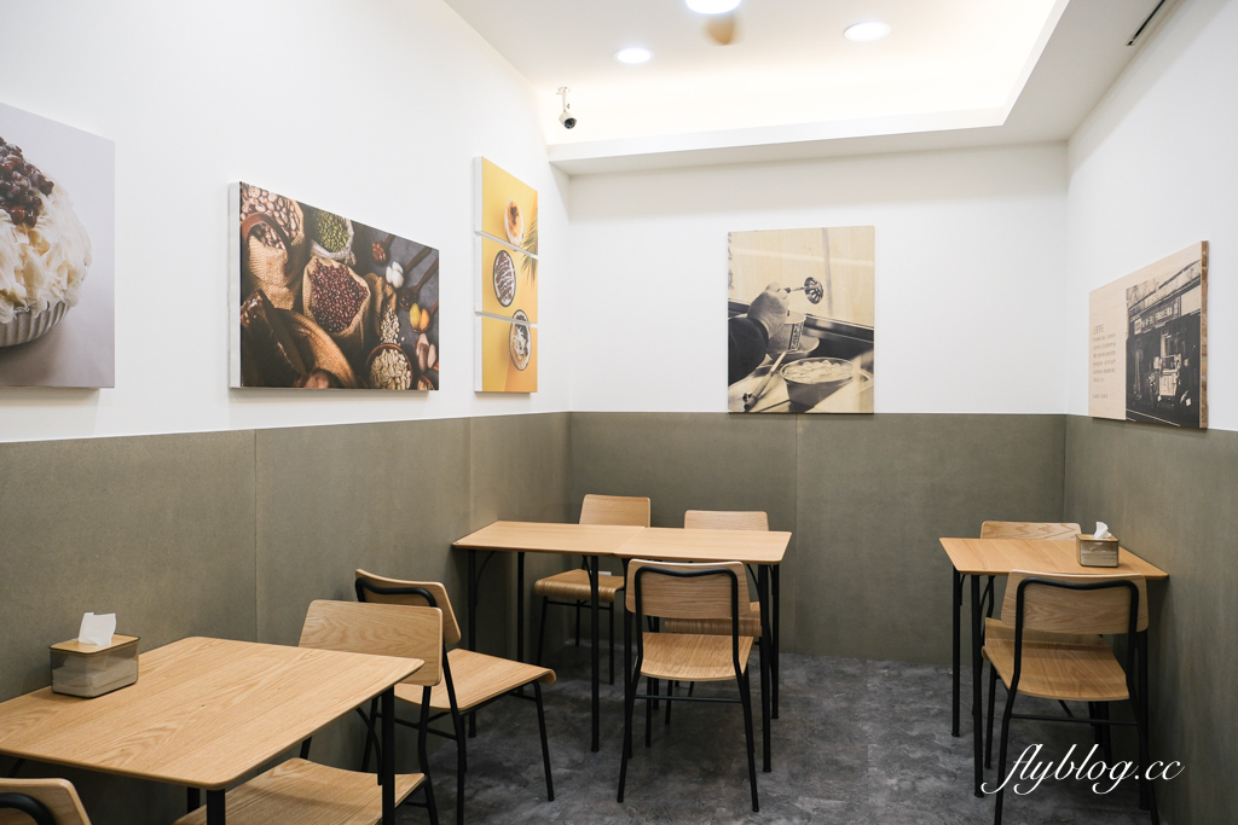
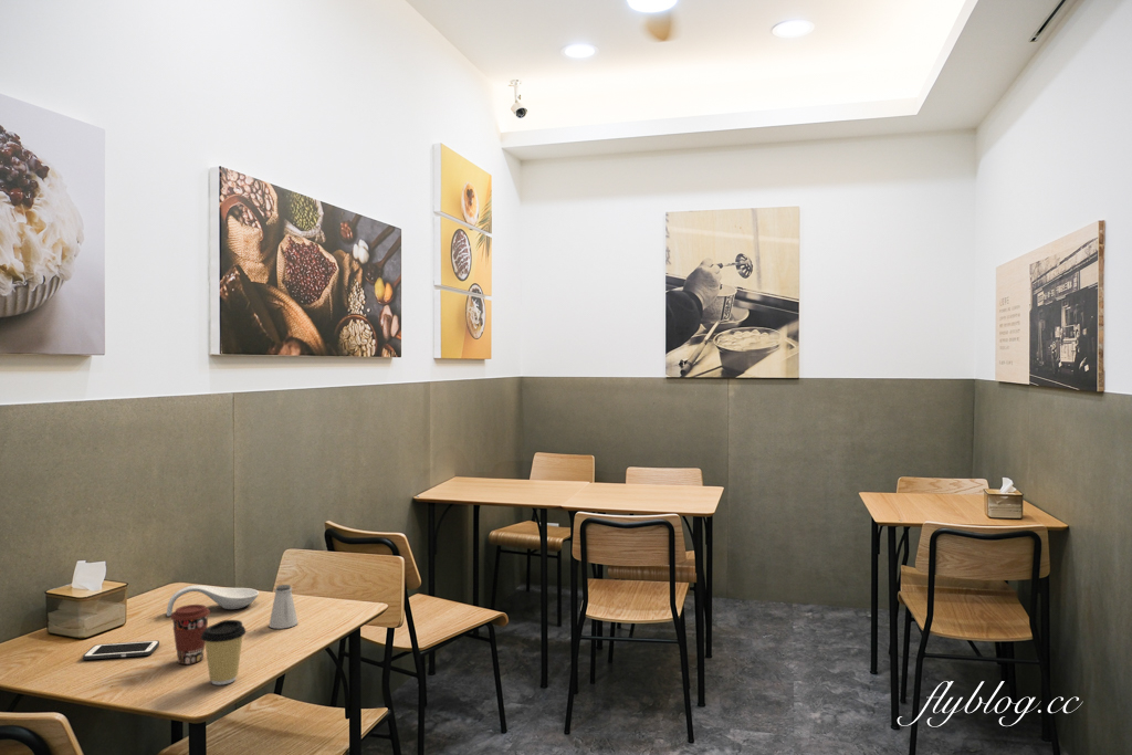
+ cell phone [82,640,160,661]
+ saltshaker [269,584,298,630]
+ coffee cup [201,619,248,685]
+ spoon rest [166,584,260,617]
+ coffee cup [169,604,211,665]
